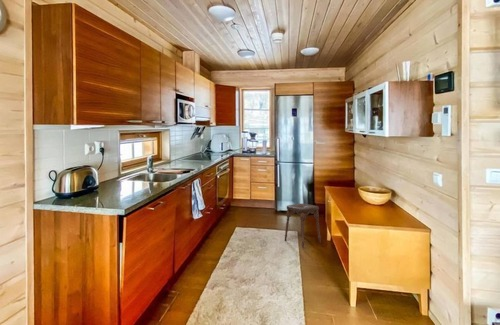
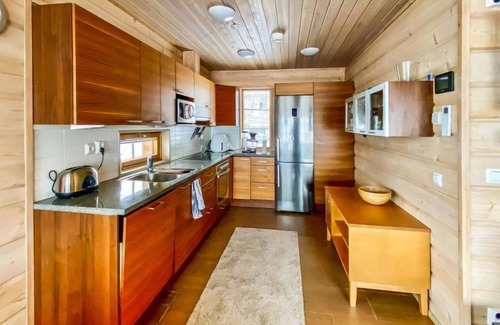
- stool [284,203,322,249]
